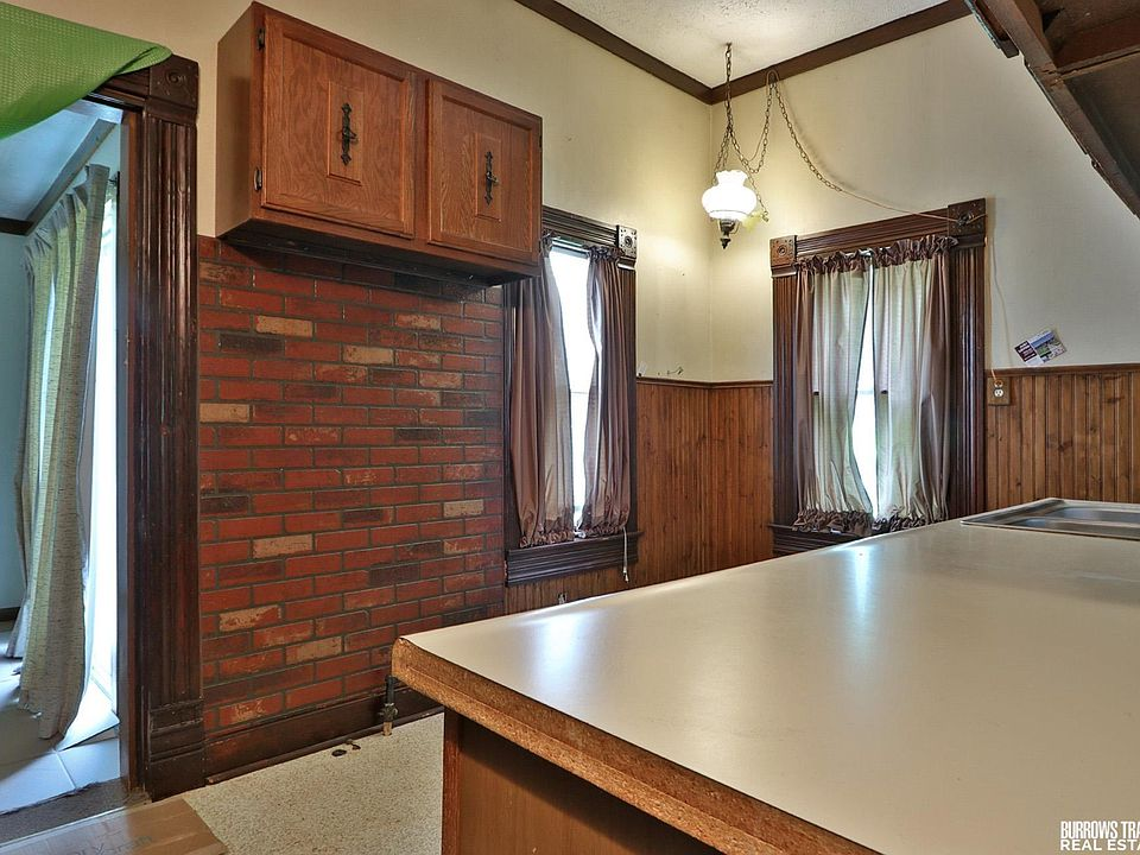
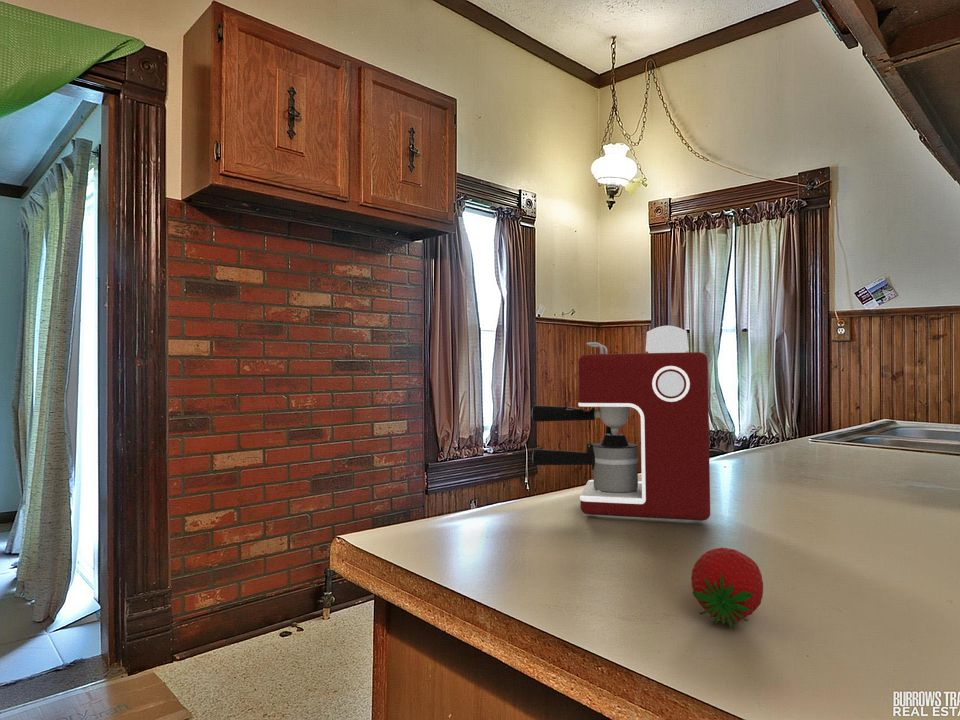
+ coffee maker [531,325,711,522]
+ fruit [690,547,764,632]
